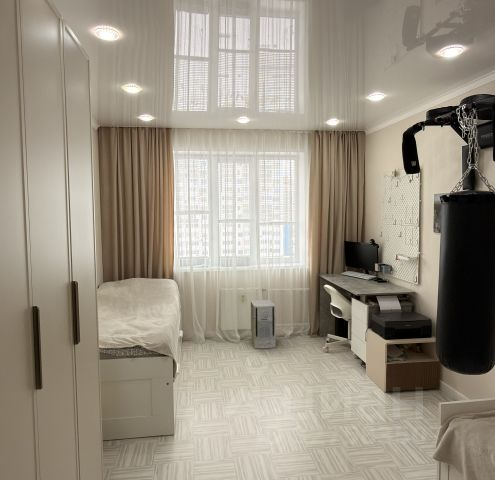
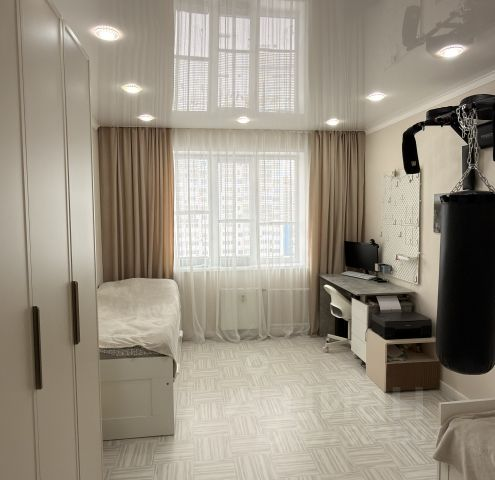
- air purifier [250,299,276,349]
